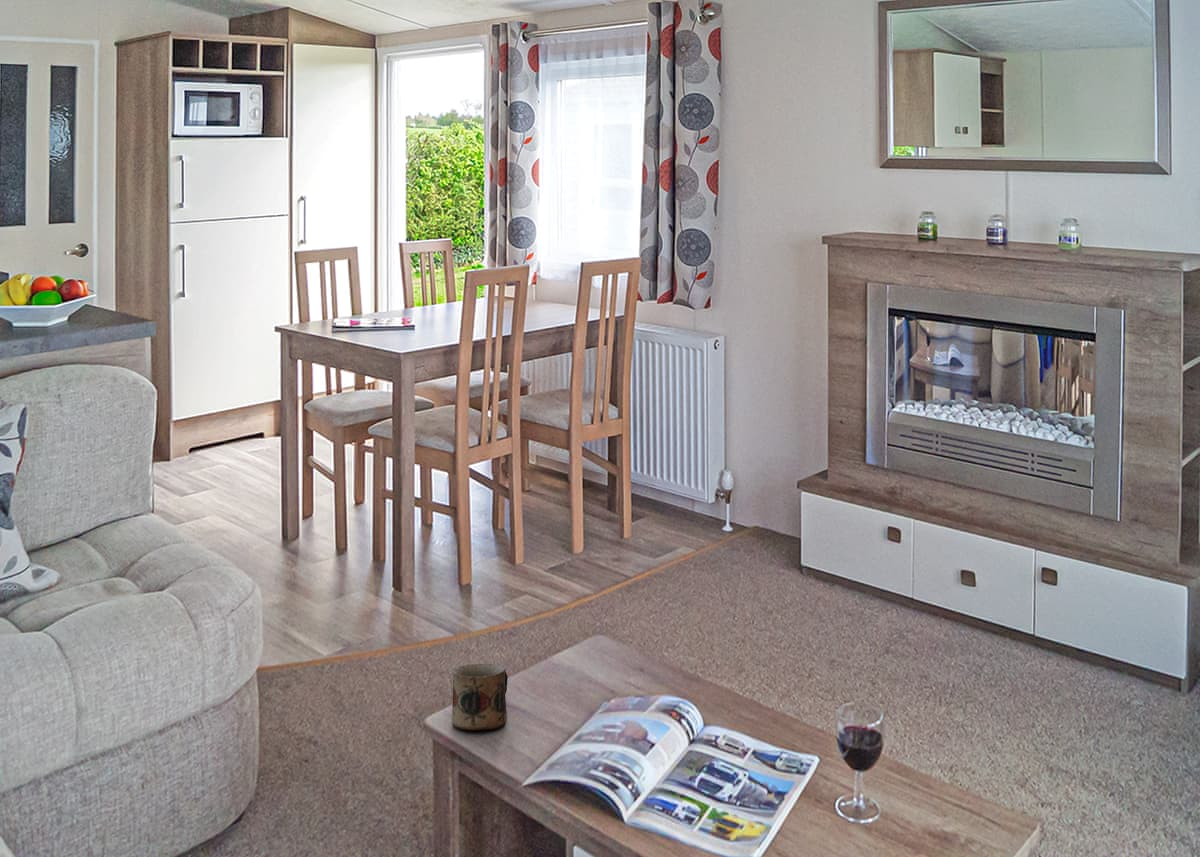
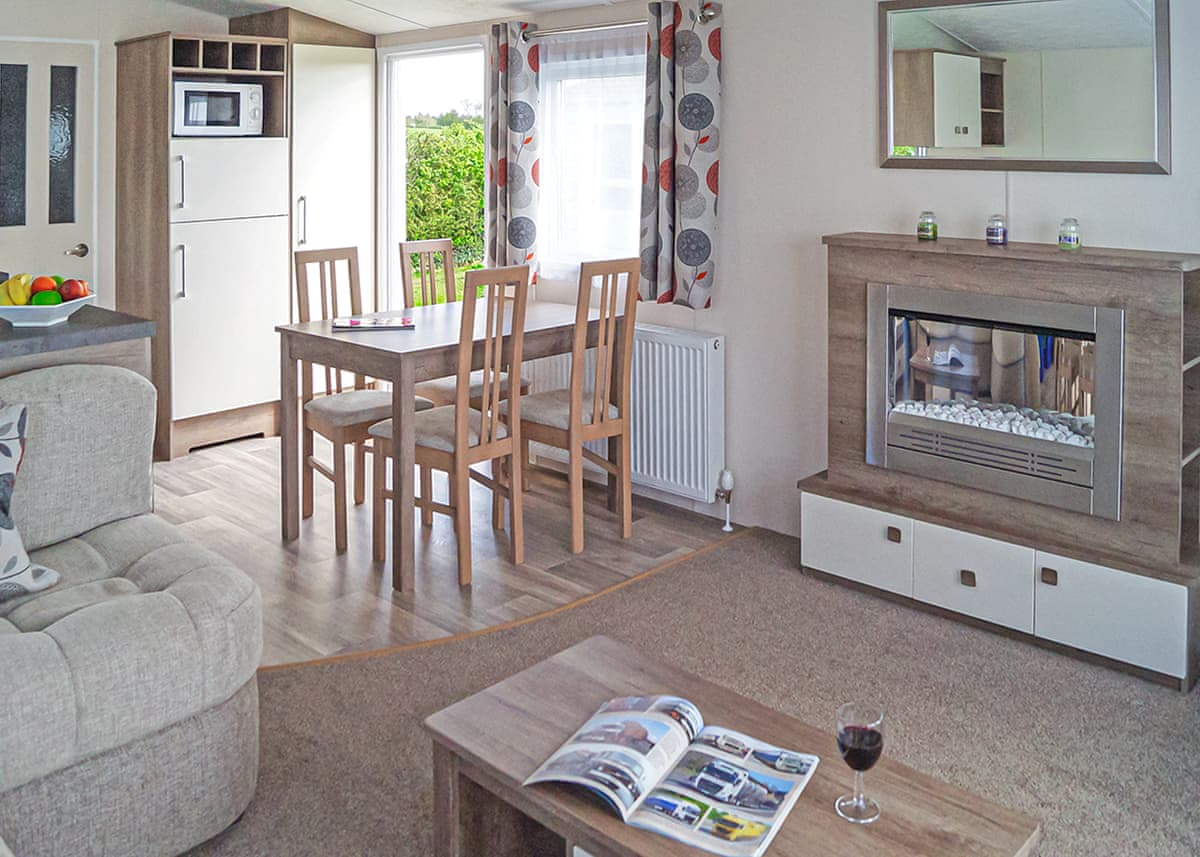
- mug [451,663,509,731]
